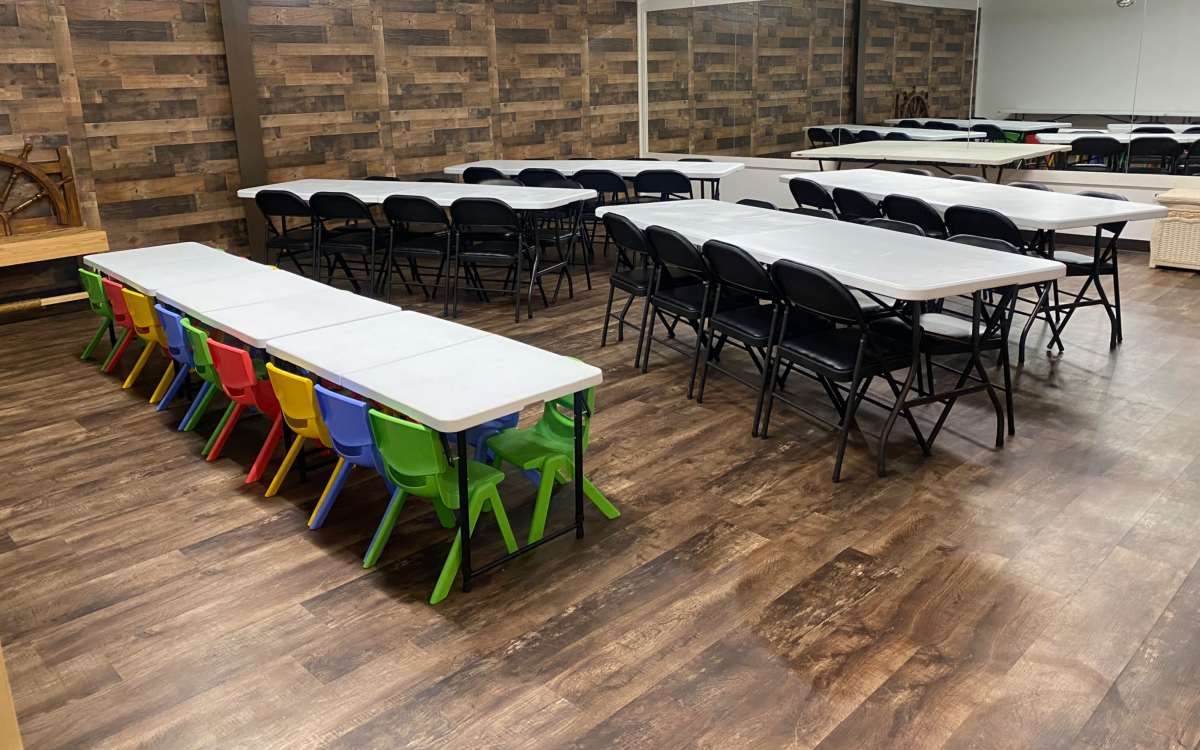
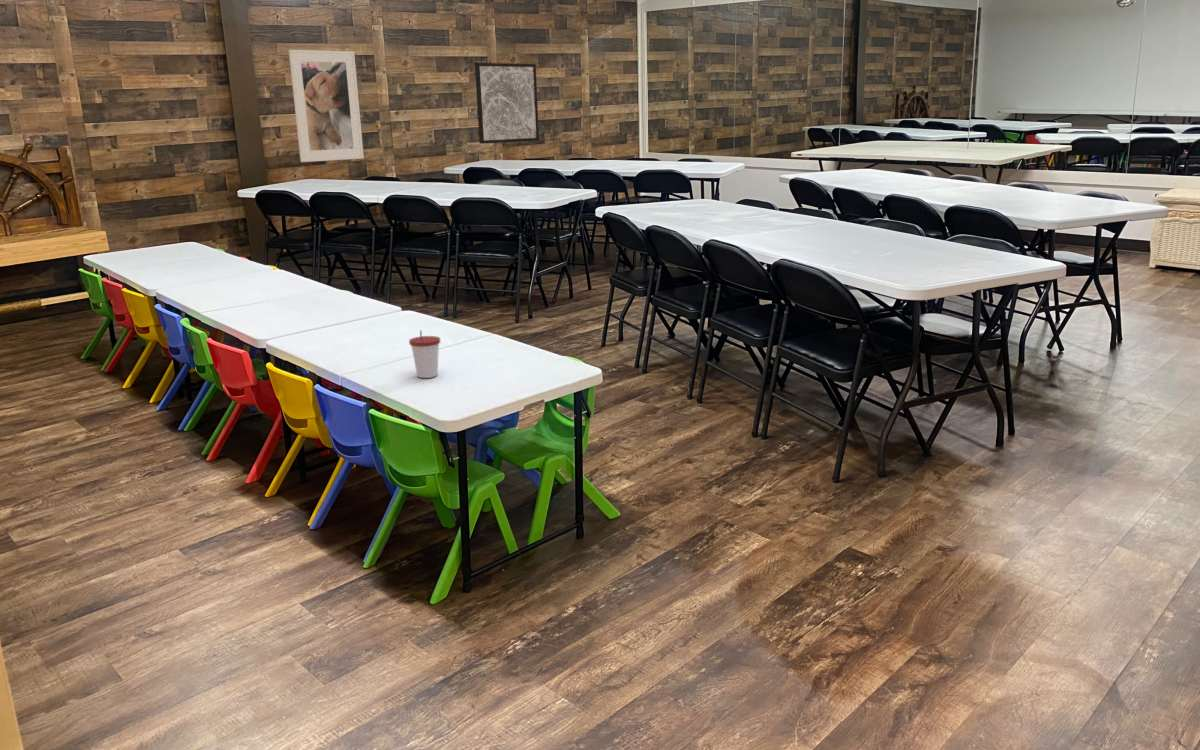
+ wall art [474,62,540,145]
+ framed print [288,49,365,163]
+ cup [408,329,441,379]
